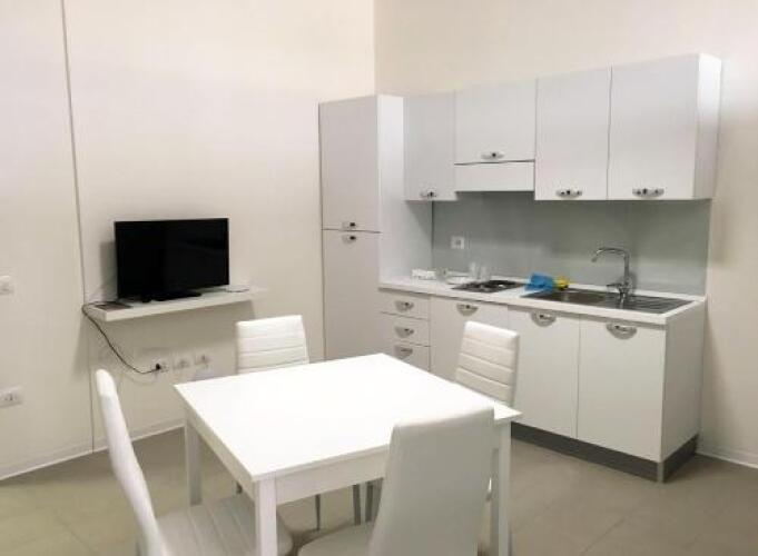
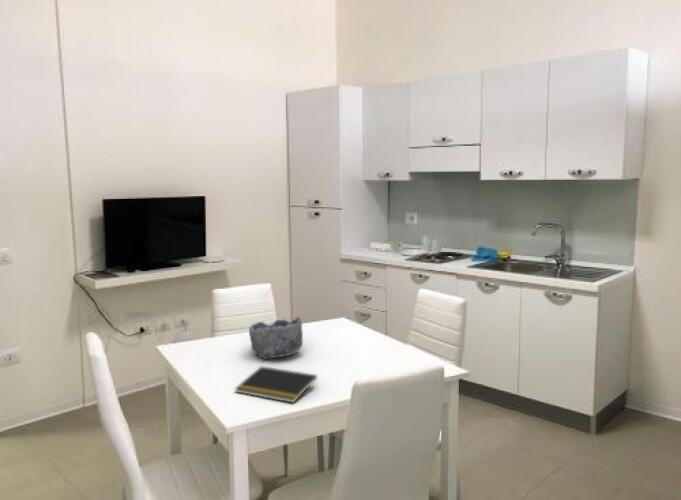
+ notepad [234,365,318,404]
+ bowl [248,316,304,360]
